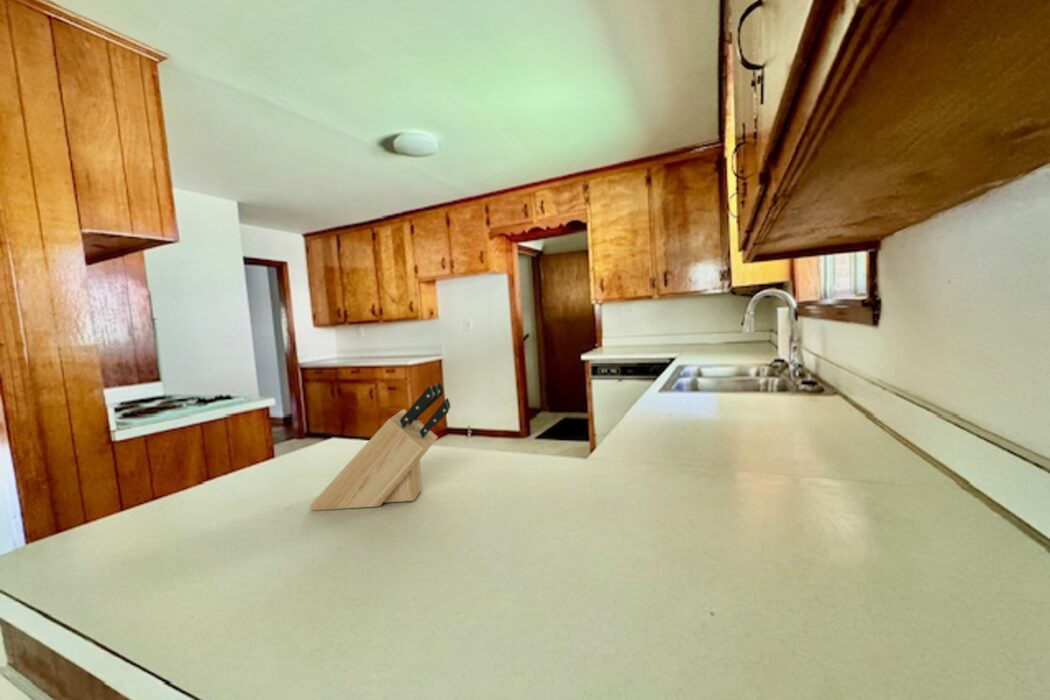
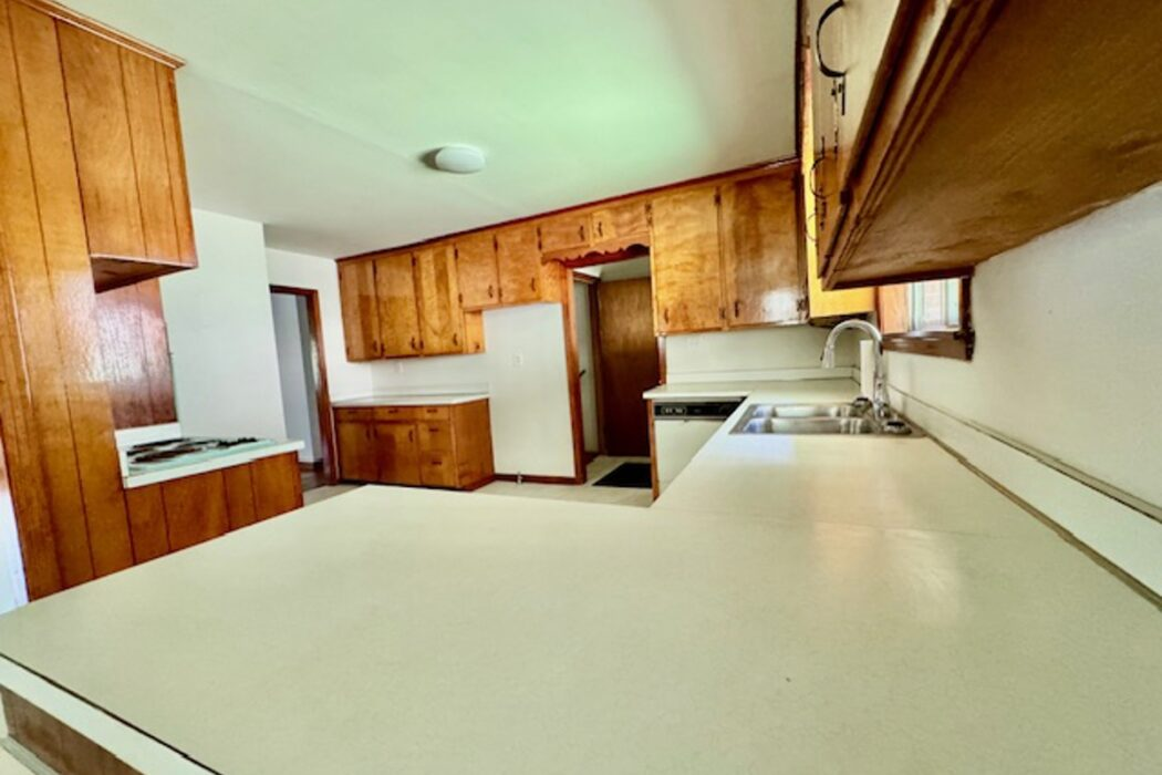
- knife block [309,381,451,512]
